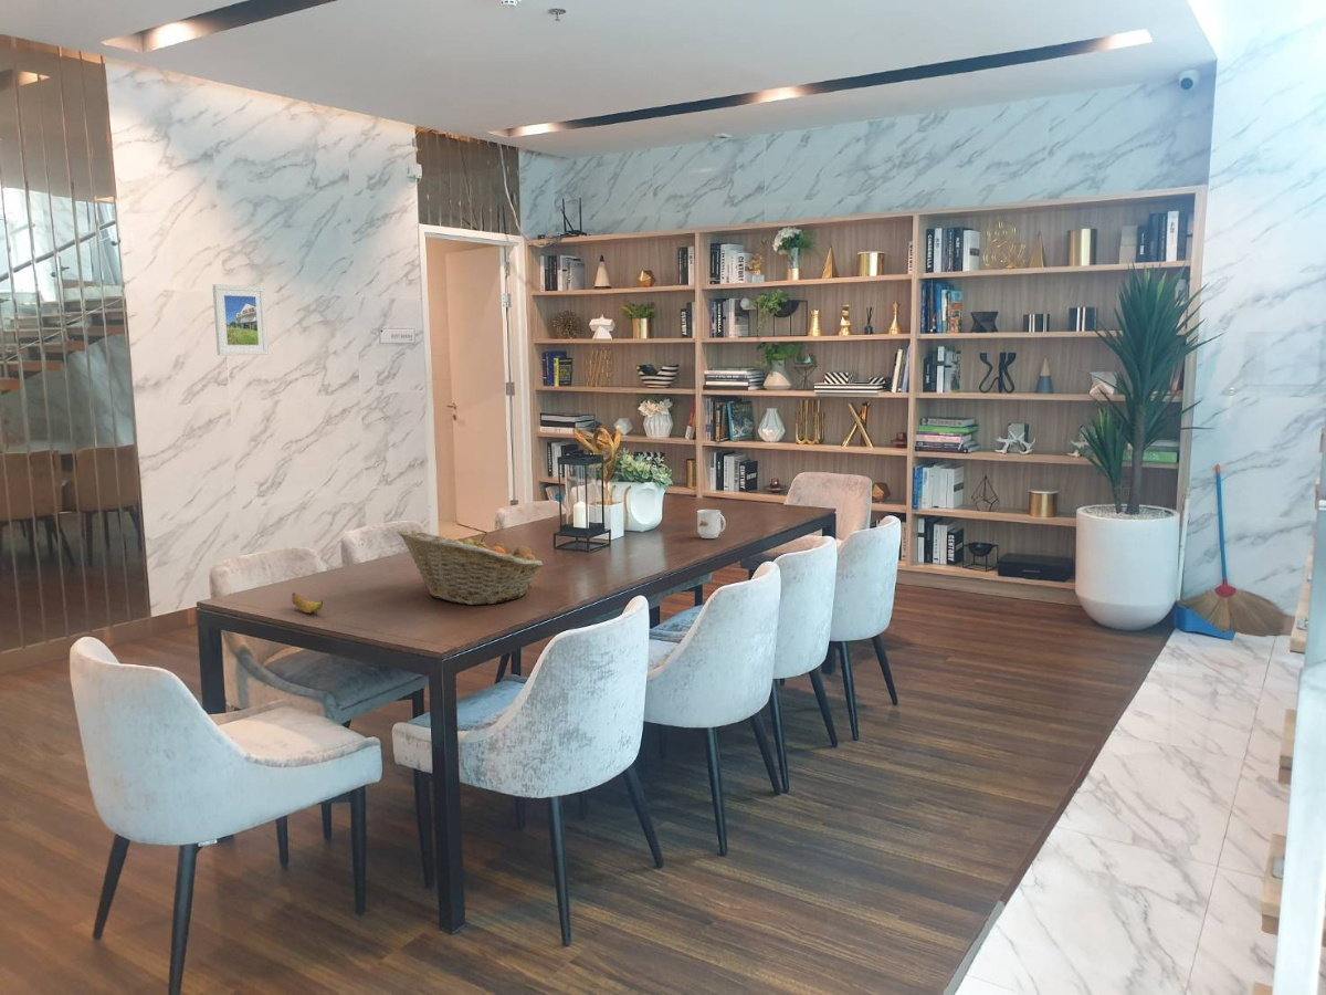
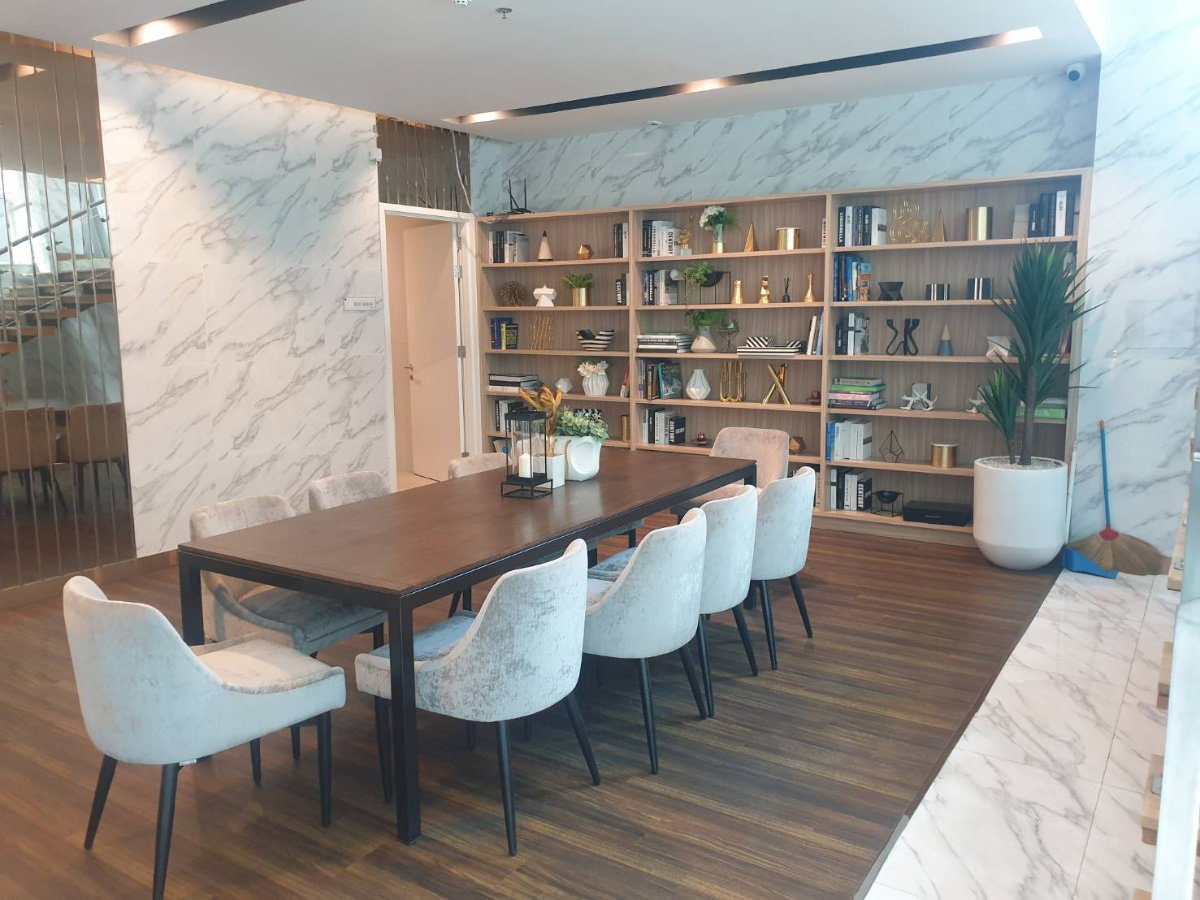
- fruit basket [397,527,544,606]
- banana [291,591,324,614]
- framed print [211,283,270,356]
- mug [696,509,727,540]
